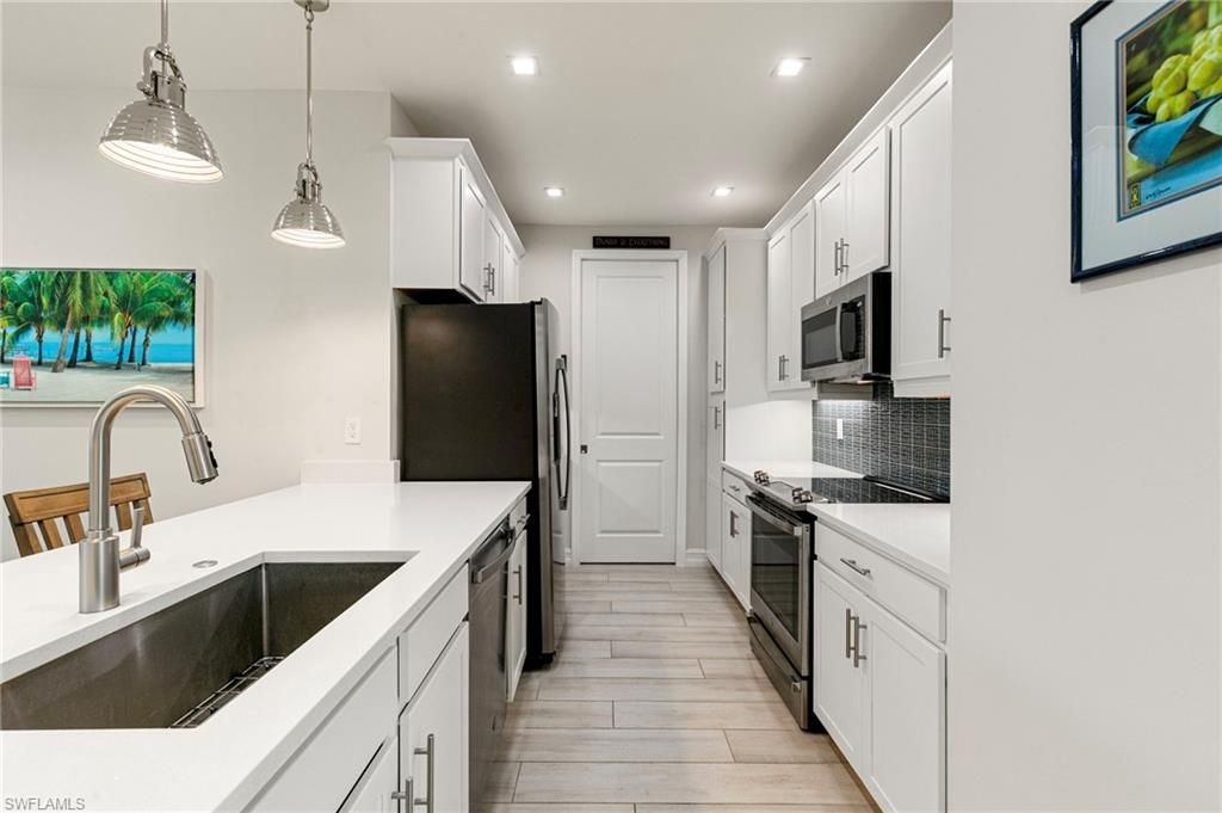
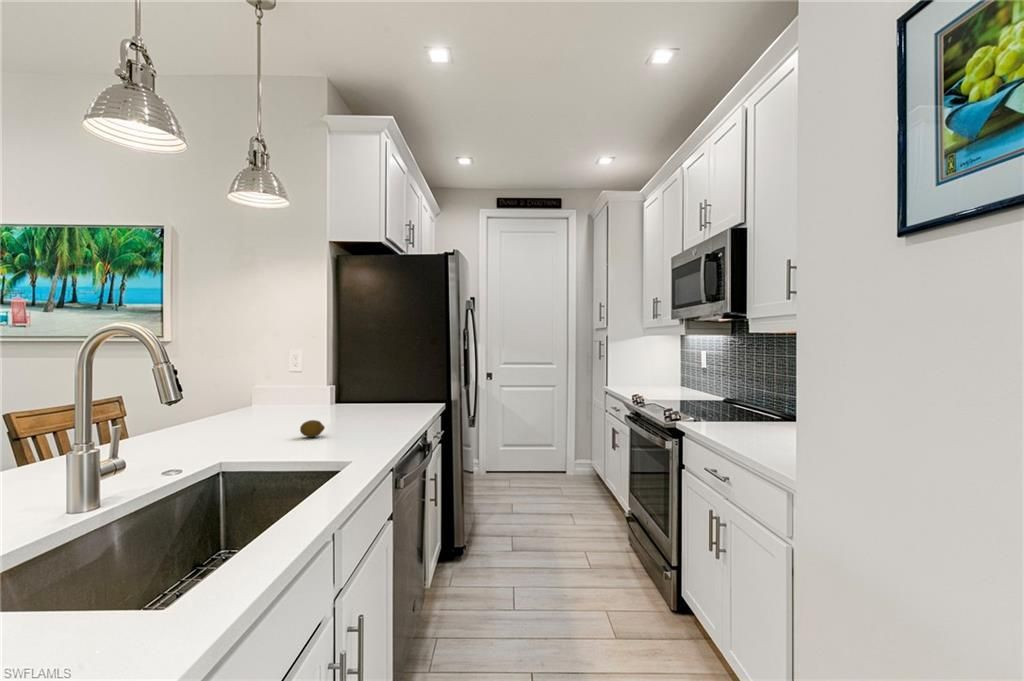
+ fruit [299,419,326,438]
